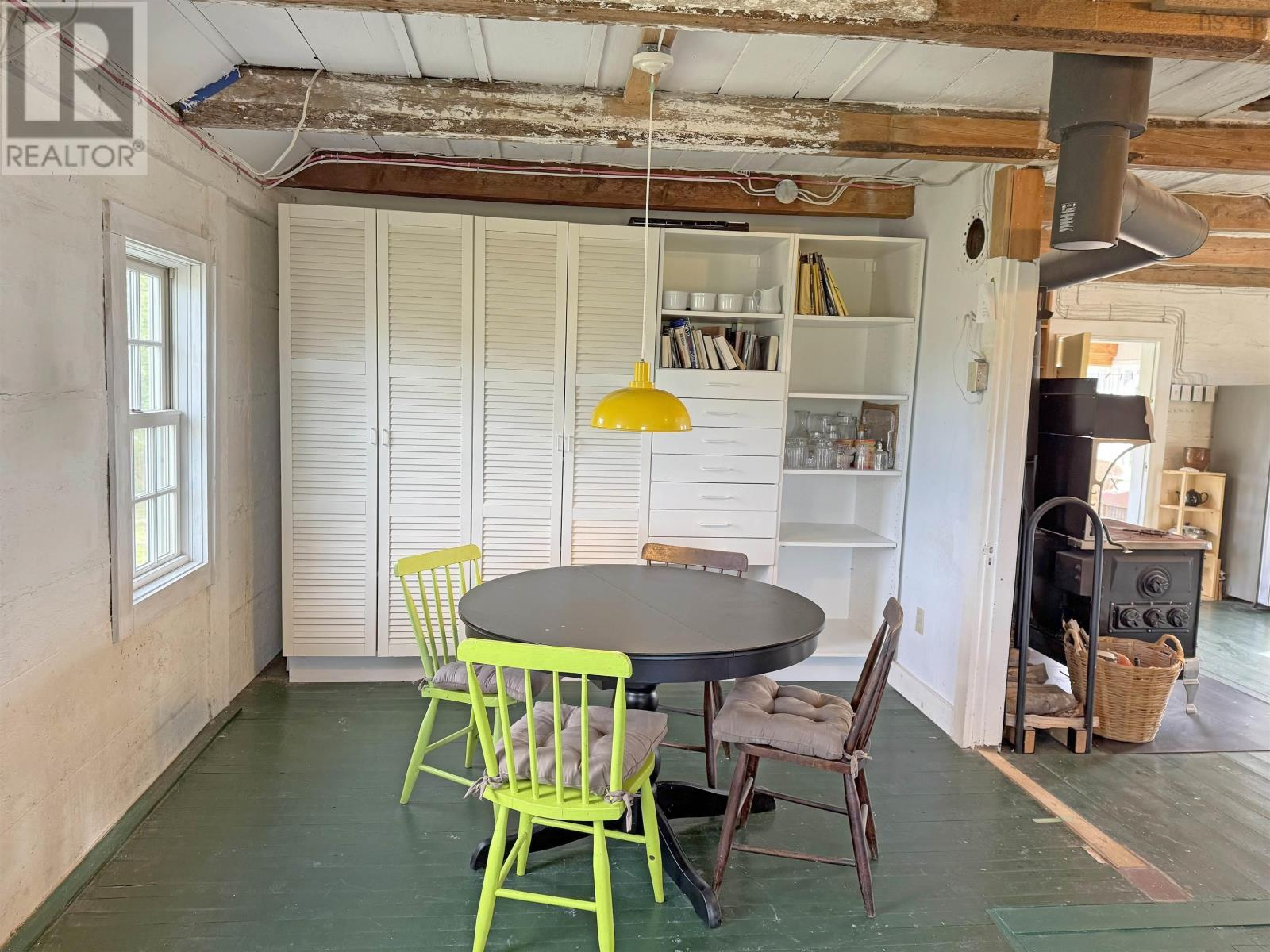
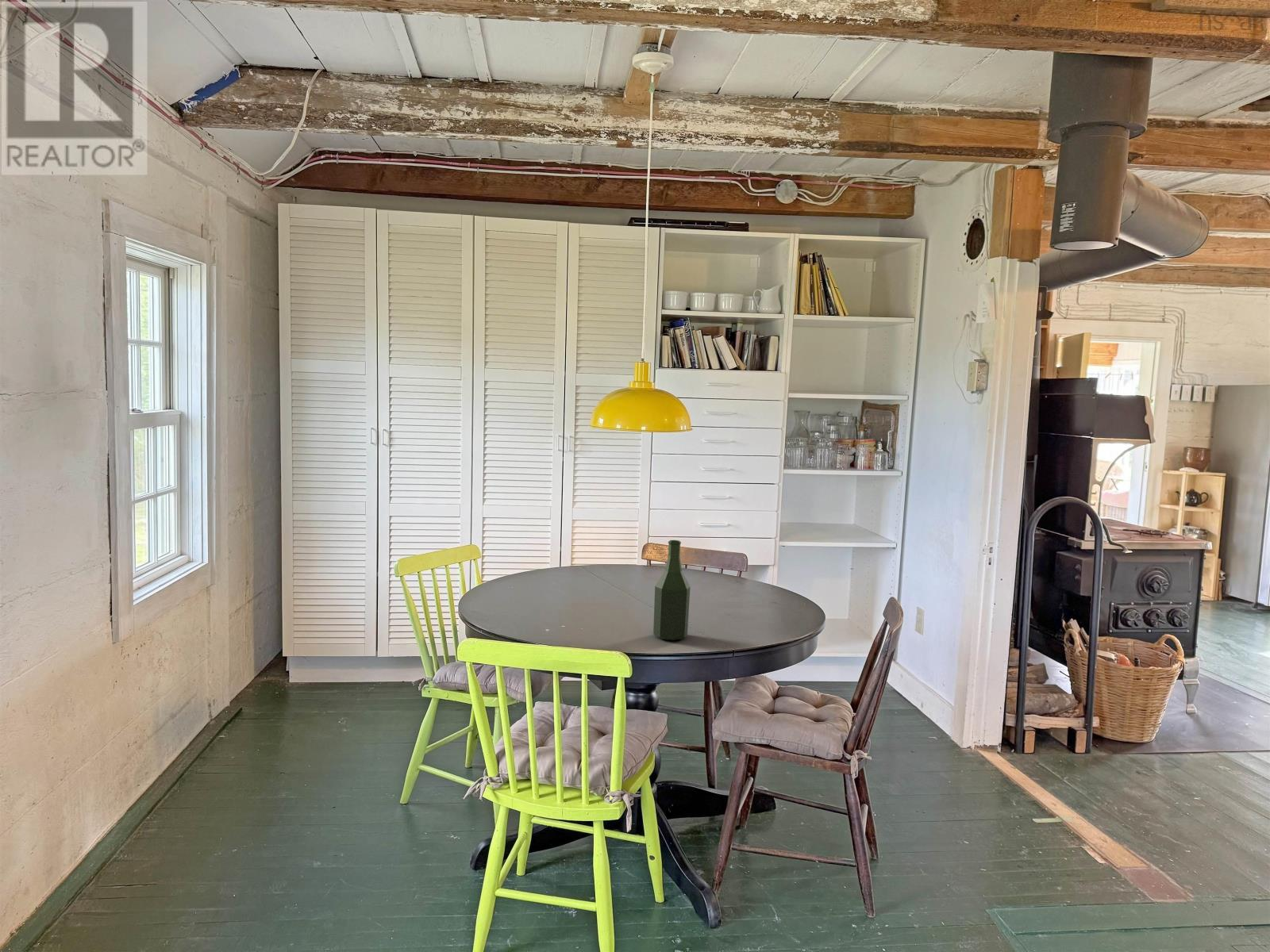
+ bottle [652,539,691,641]
